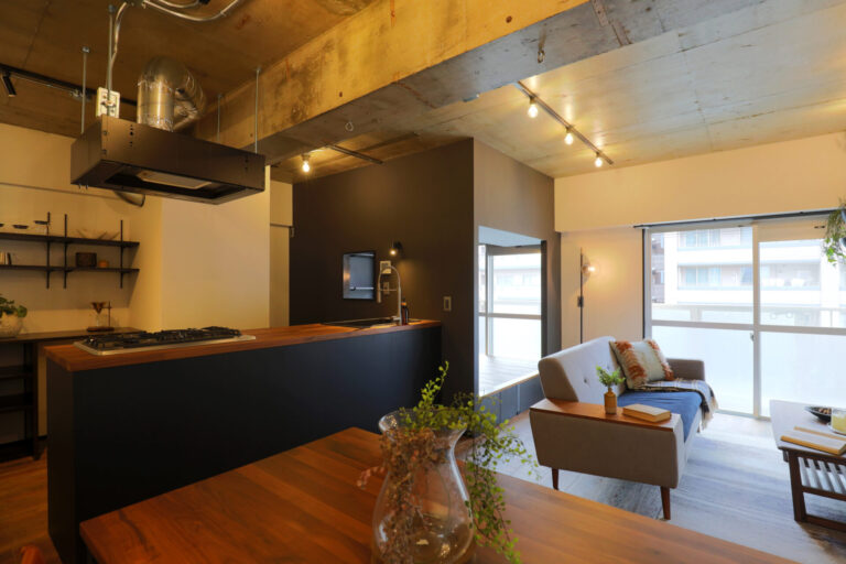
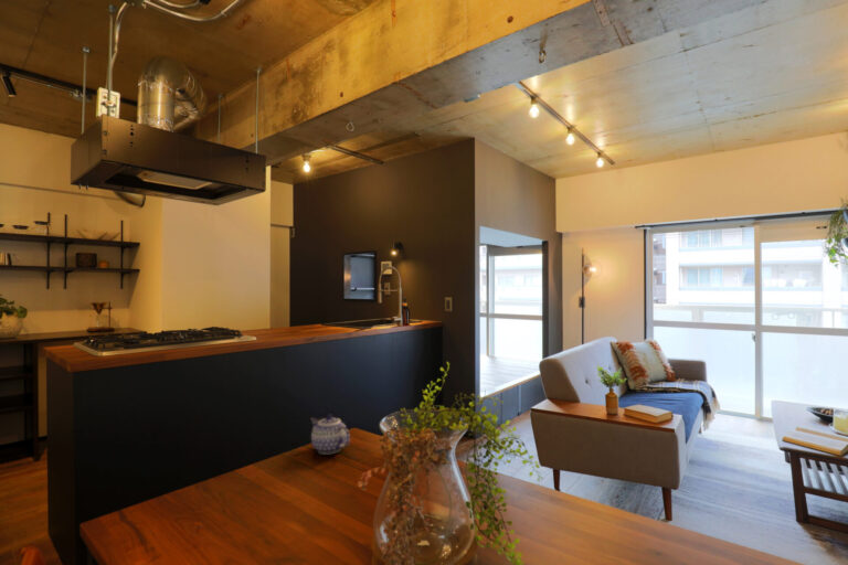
+ teapot [310,414,351,455]
